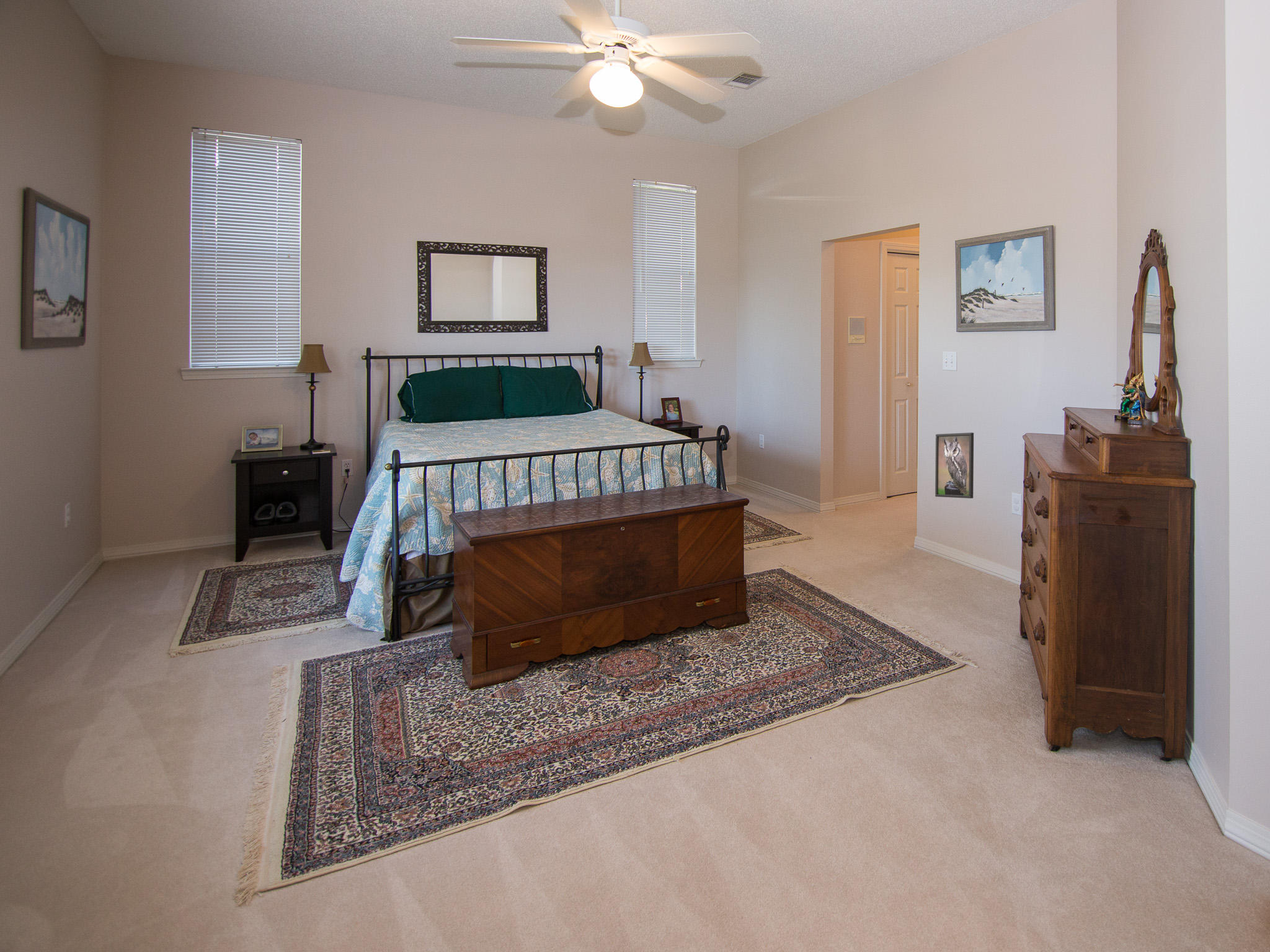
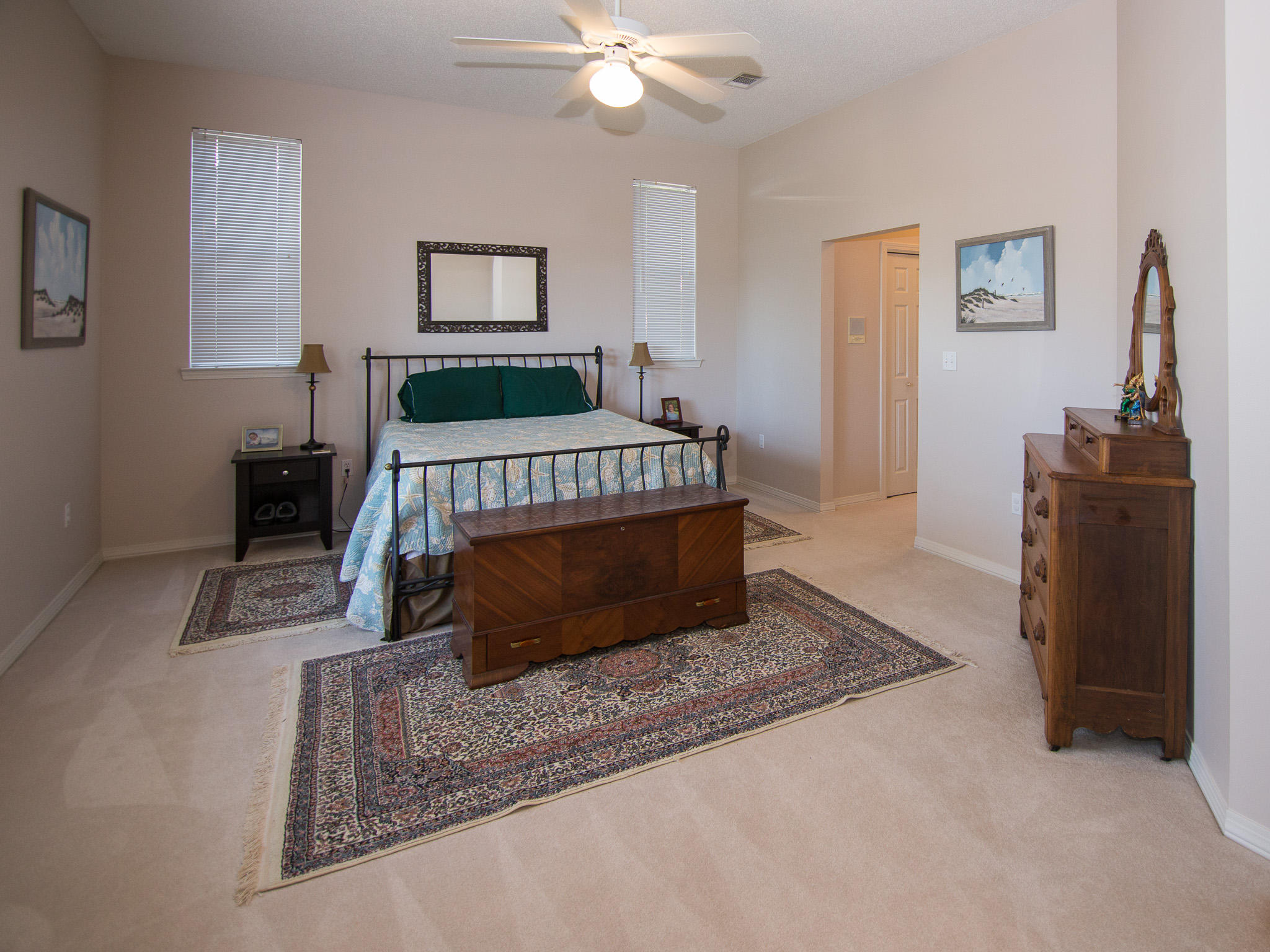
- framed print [935,432,974,499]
